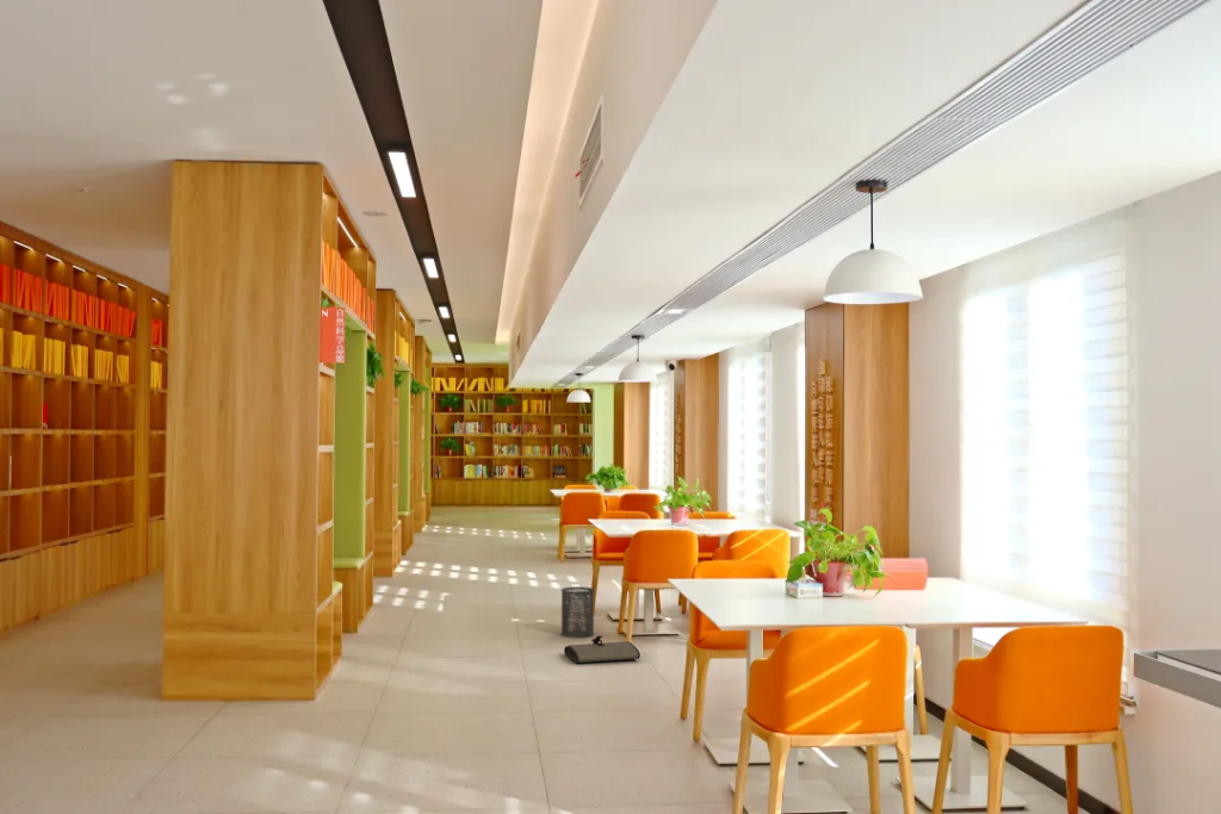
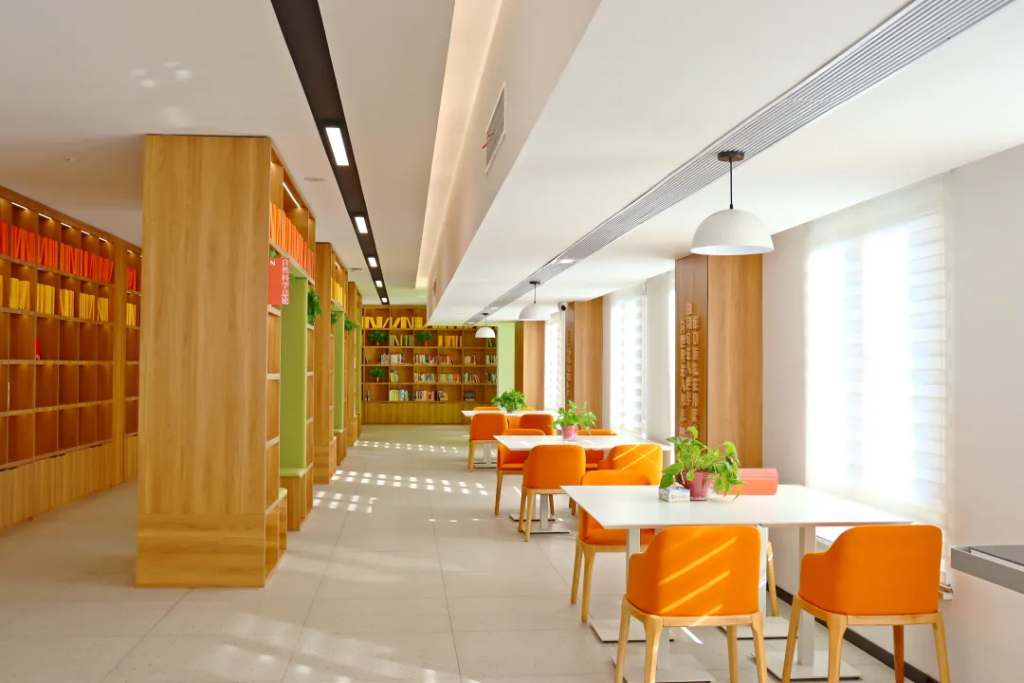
- tool roll [563,635,642,664]
- trash can [560,585,596,639]
